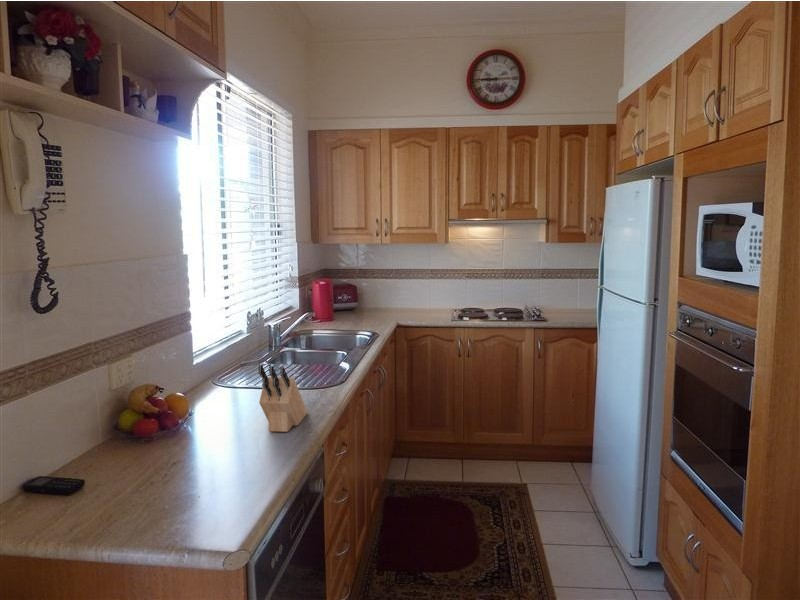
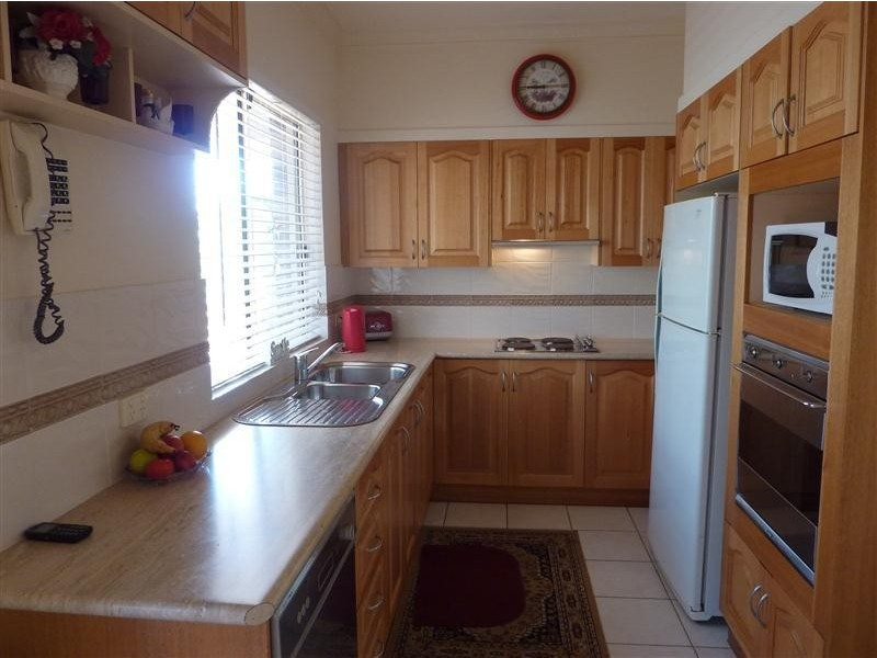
- knife block [258,364,308,433]
